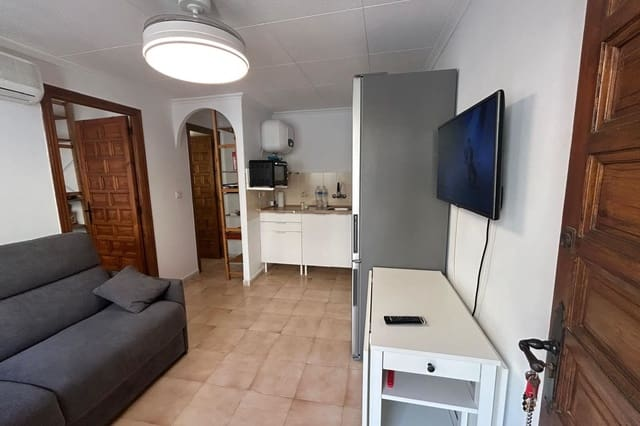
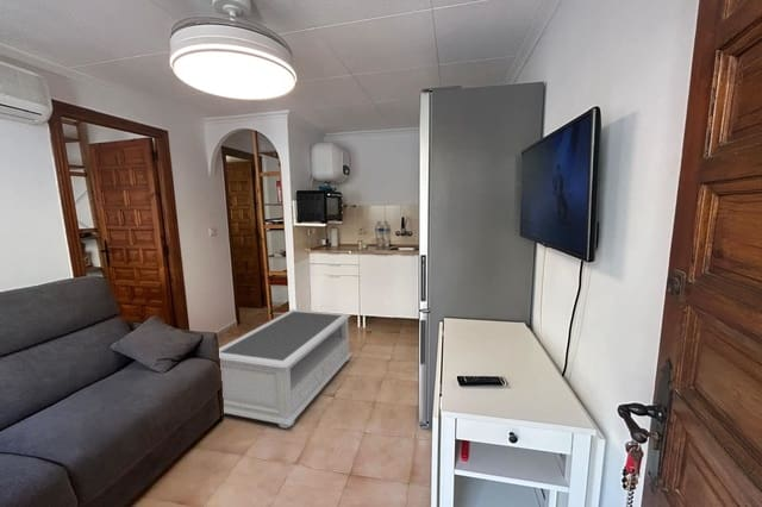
+ coffee table [218,308,354,430]
